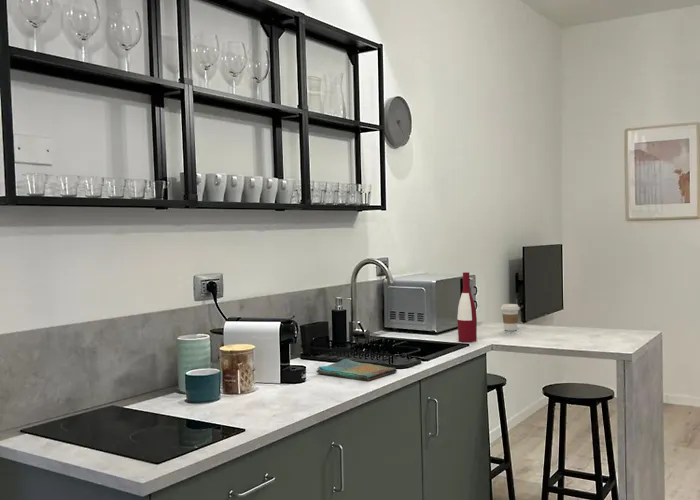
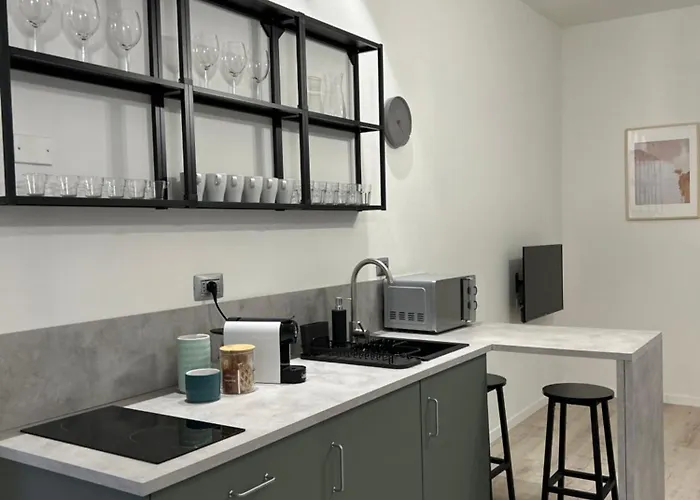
- alcohol [456,271,478,343]
- coffee cup [500,303,521,332]
- dish towel [315,358,398,382]
